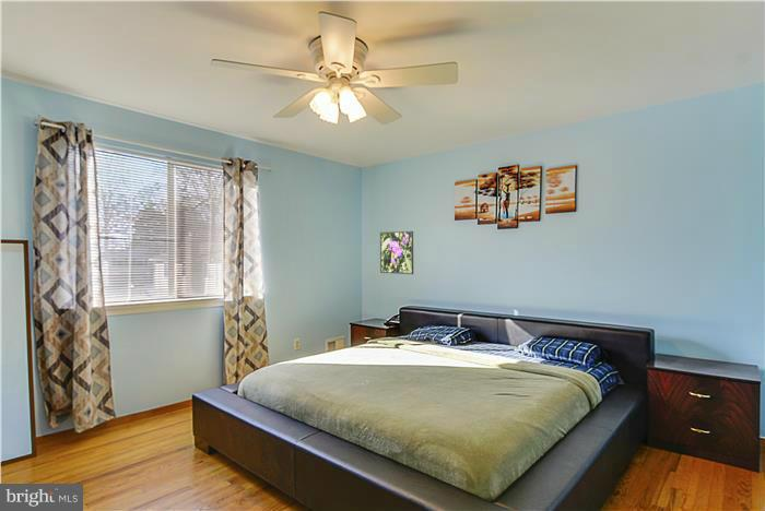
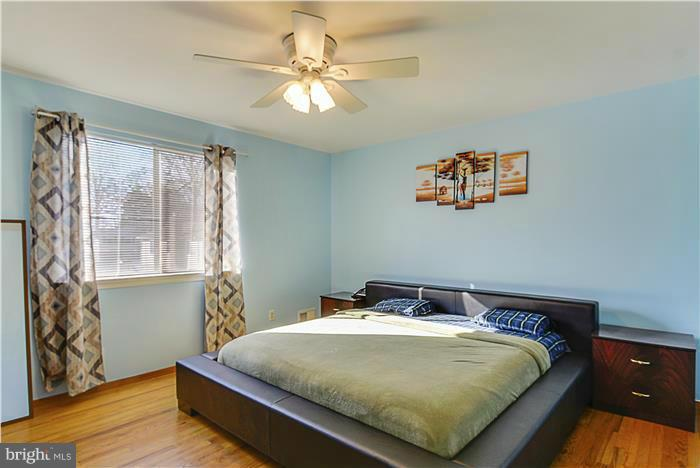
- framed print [379,230,414,275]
